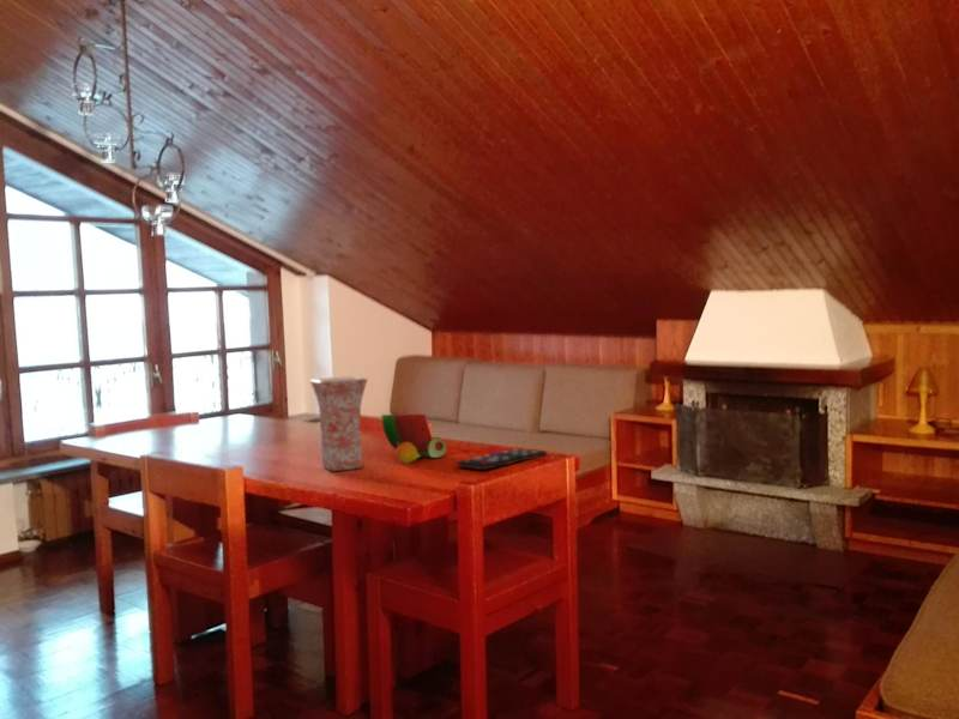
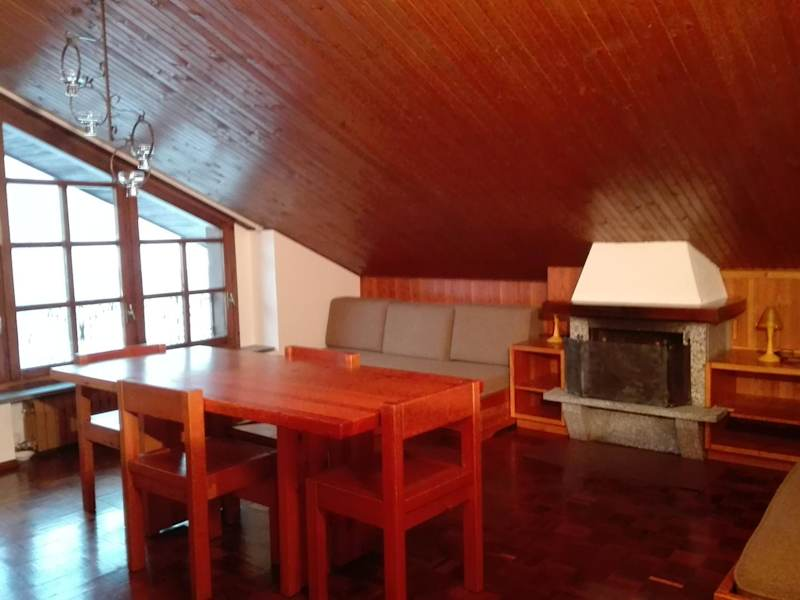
- watermelon [380,412,448,464]
- remote control [454,447,548,471]
- vase [309,375,368,472]
